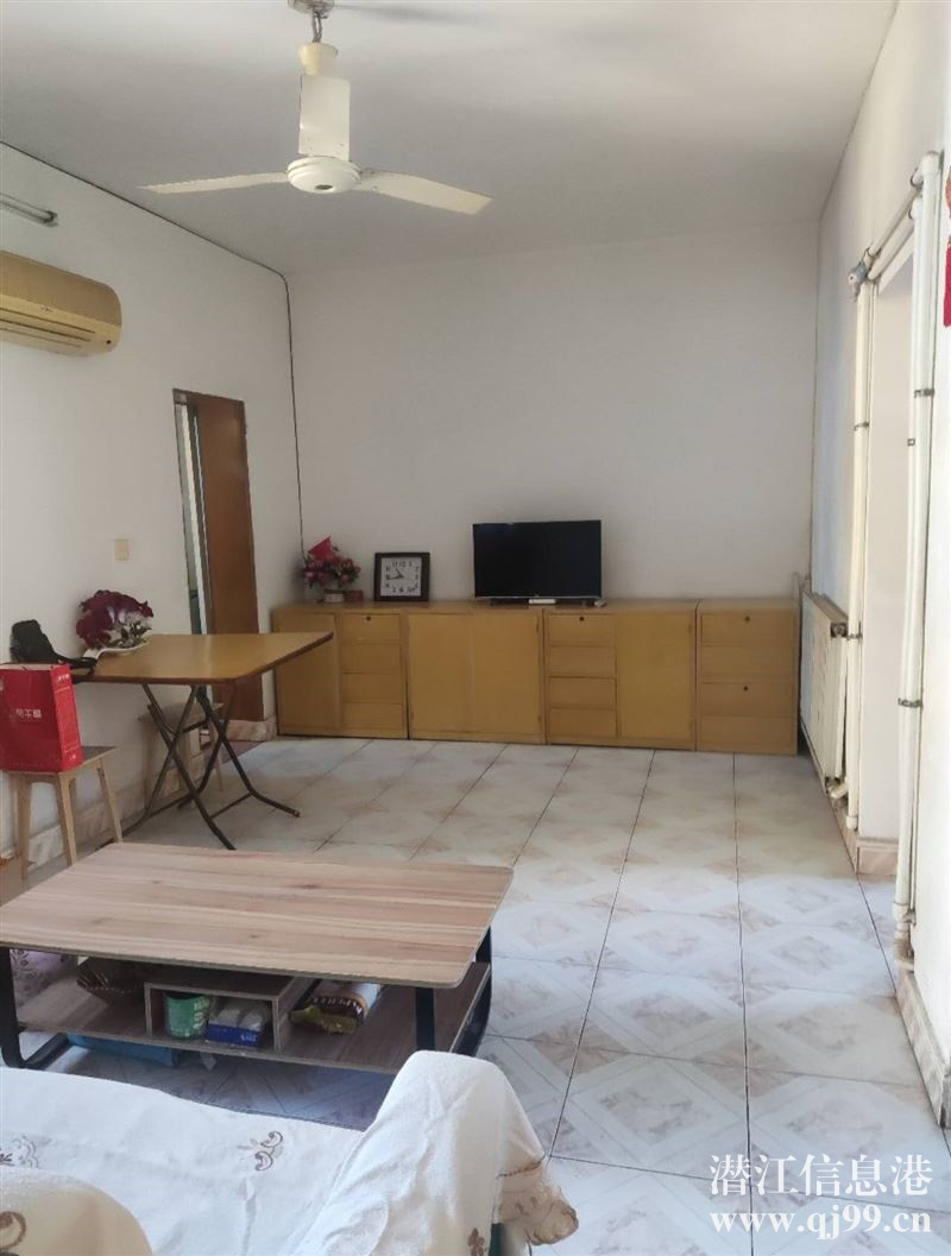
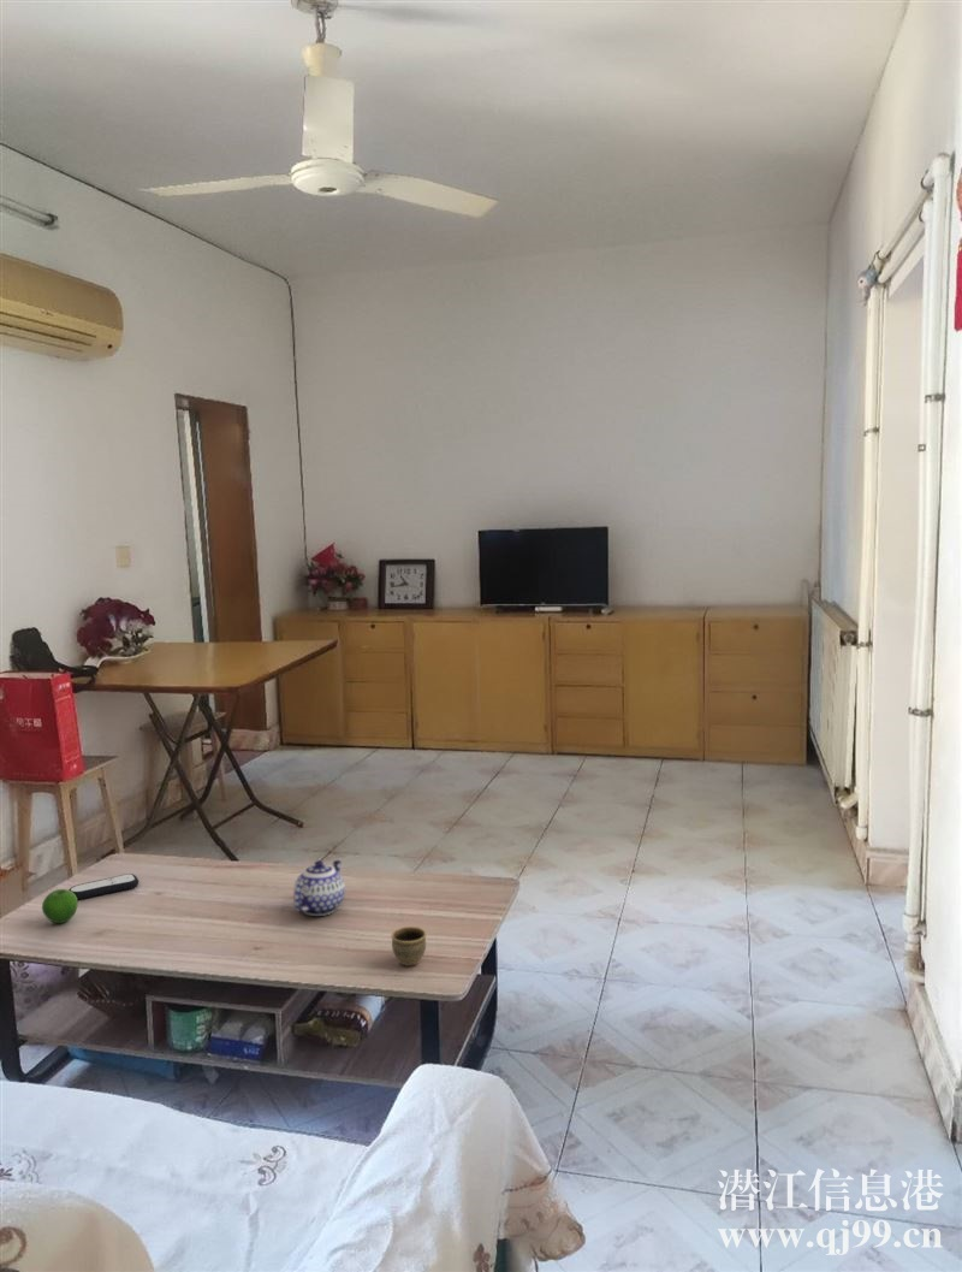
+ teapot [292,858,346,917]
+ apple [41,888,79,924]
+ remote control [67,872,139,900]
+ cup [391,925,427,968]
